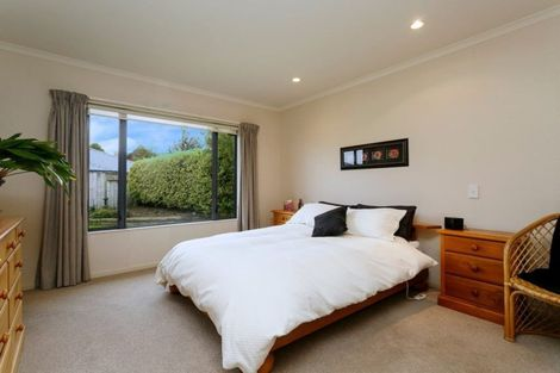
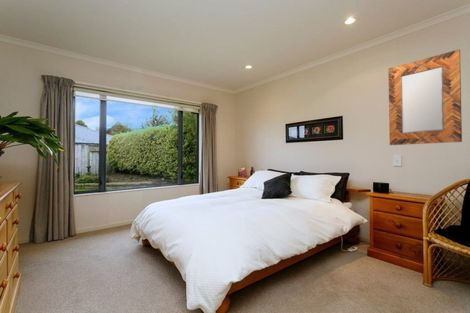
+ home mirror [387,48,463,146]
